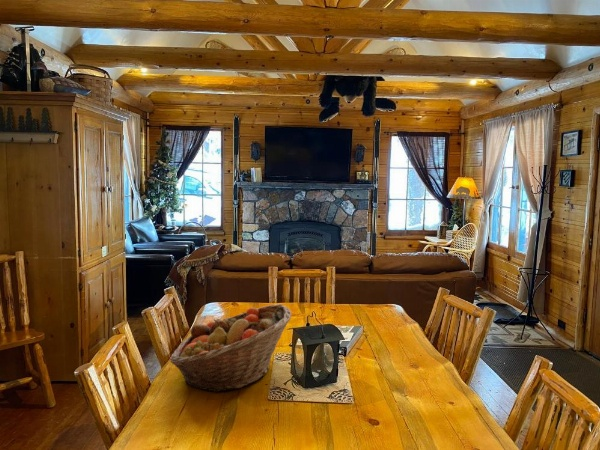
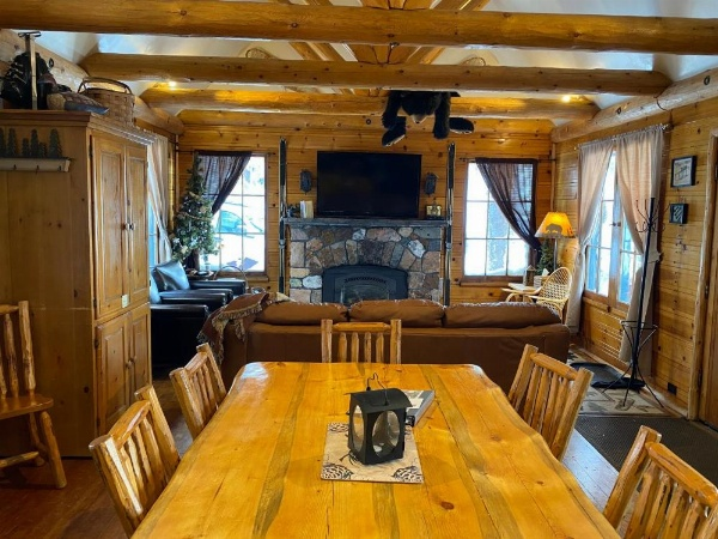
- fruit basket [169,304,292,393]
